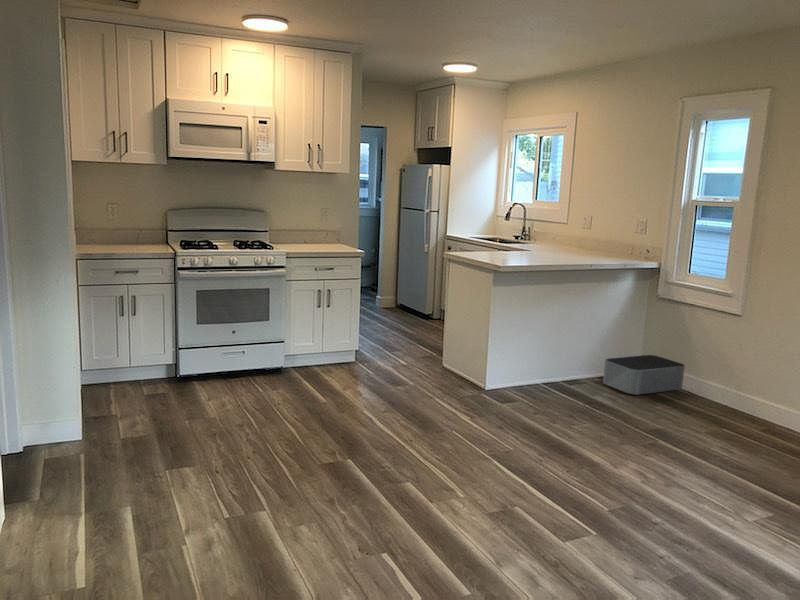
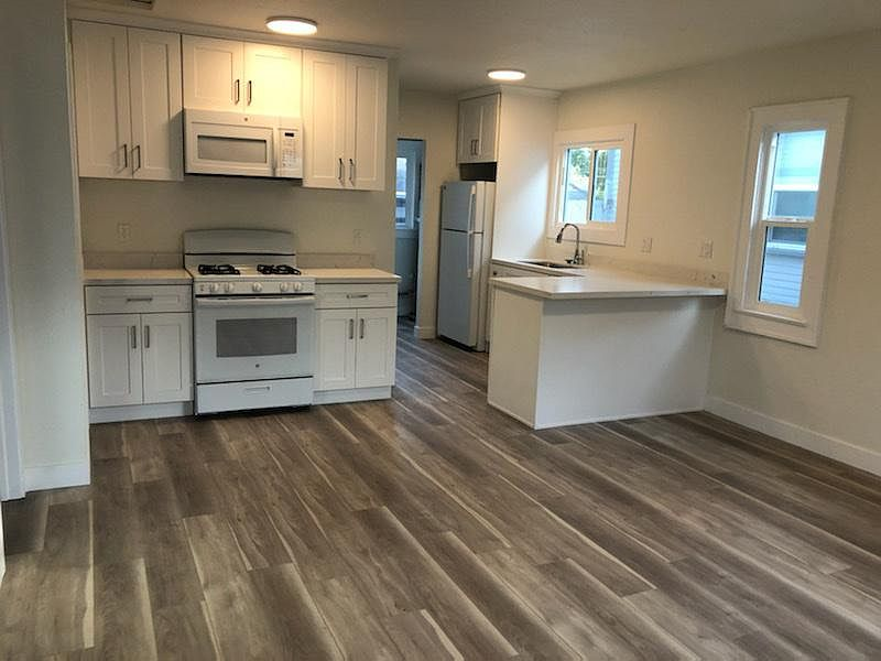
- storage bin [602,354,686,396]
